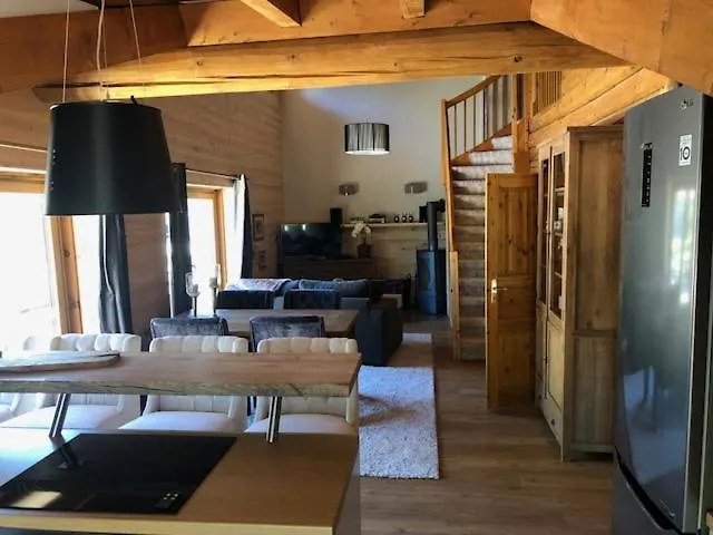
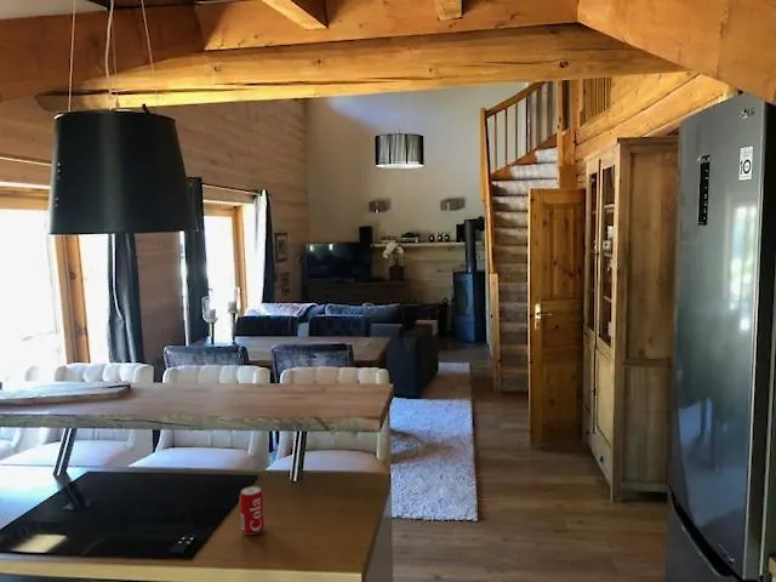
+ beverage can [239,485,266,536]
